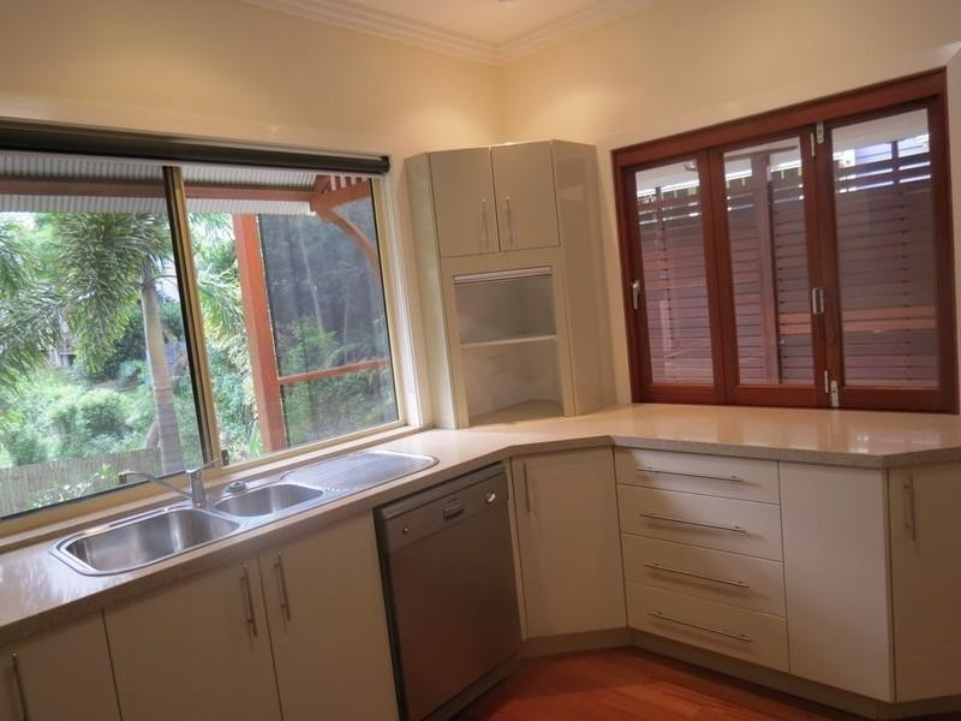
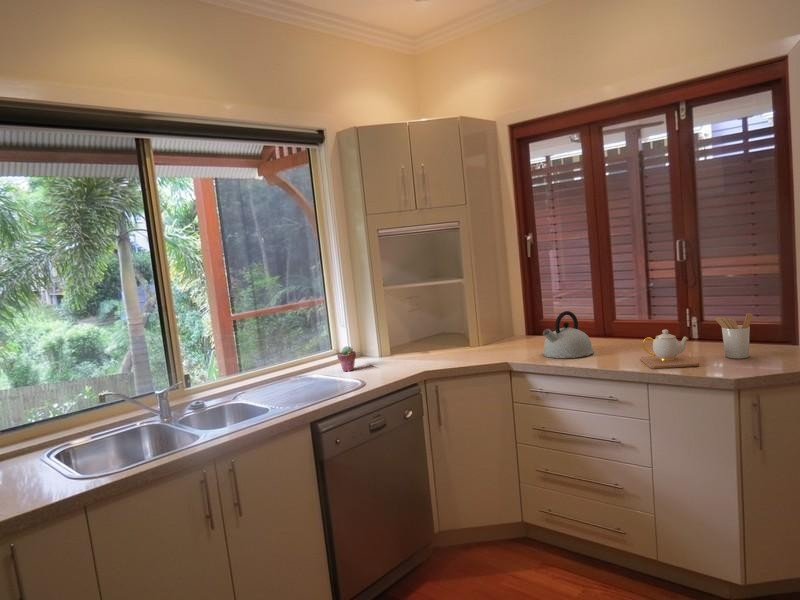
+ kettle [542,310,595,359]
+ potted succulent [336,345,357,372]
+ utensil holder [715,312,754,359]
+ teapot [639,329,700,370]
